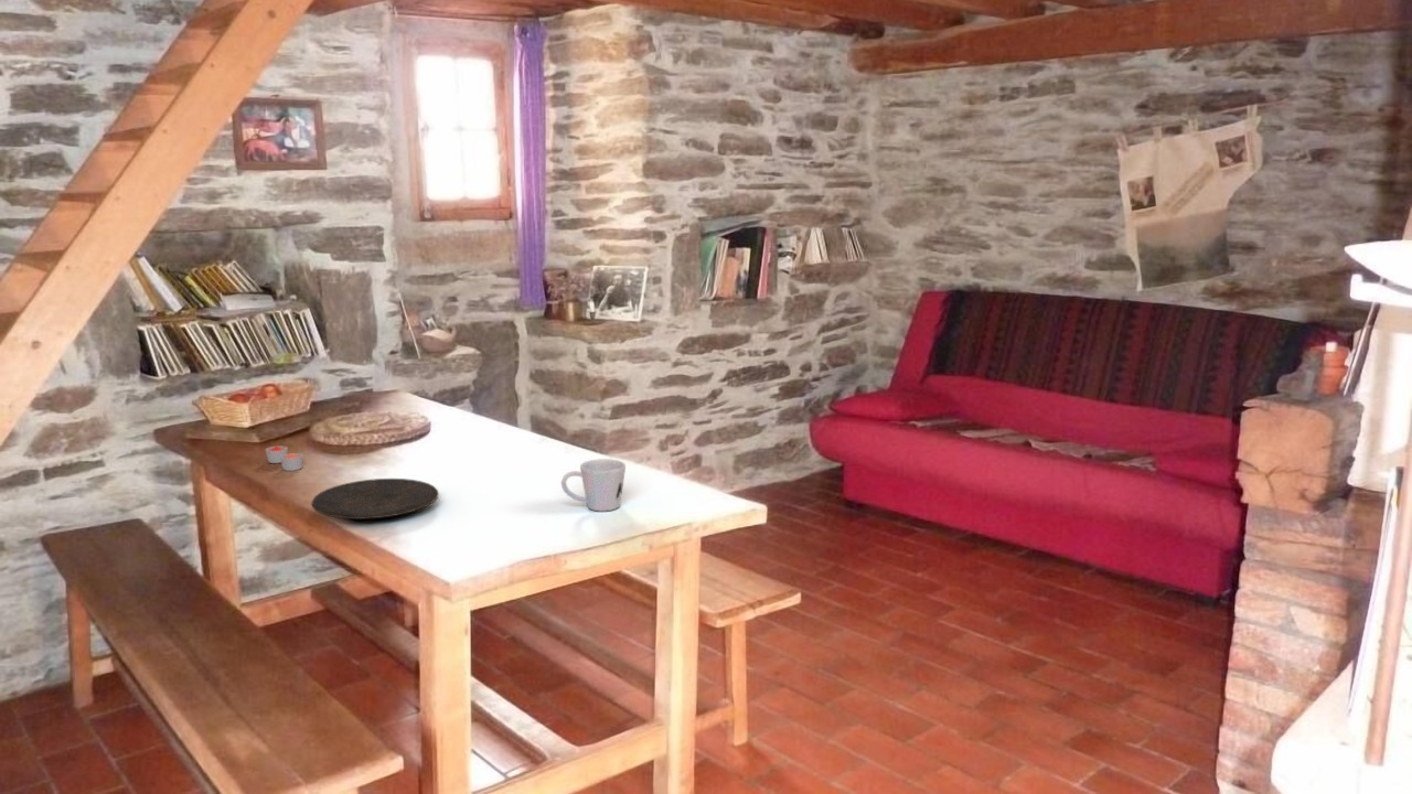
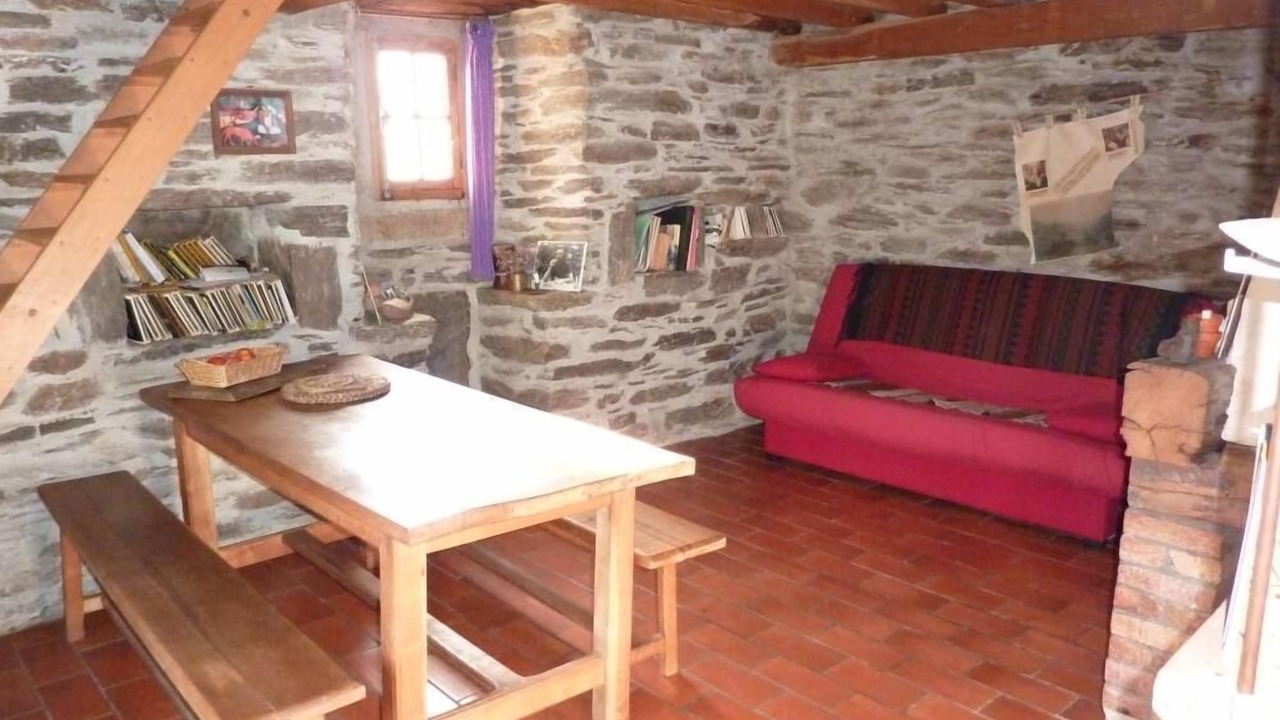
- candle [265,446,304,472]
- plate [310,478,440,521]
- mug [560,458,627,513]
